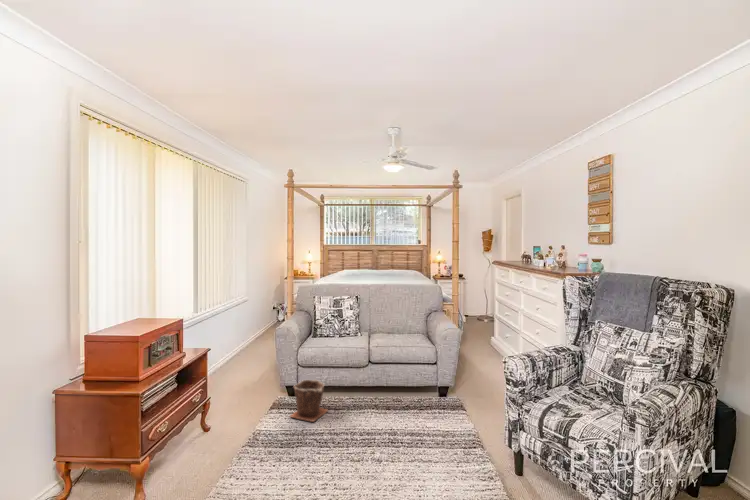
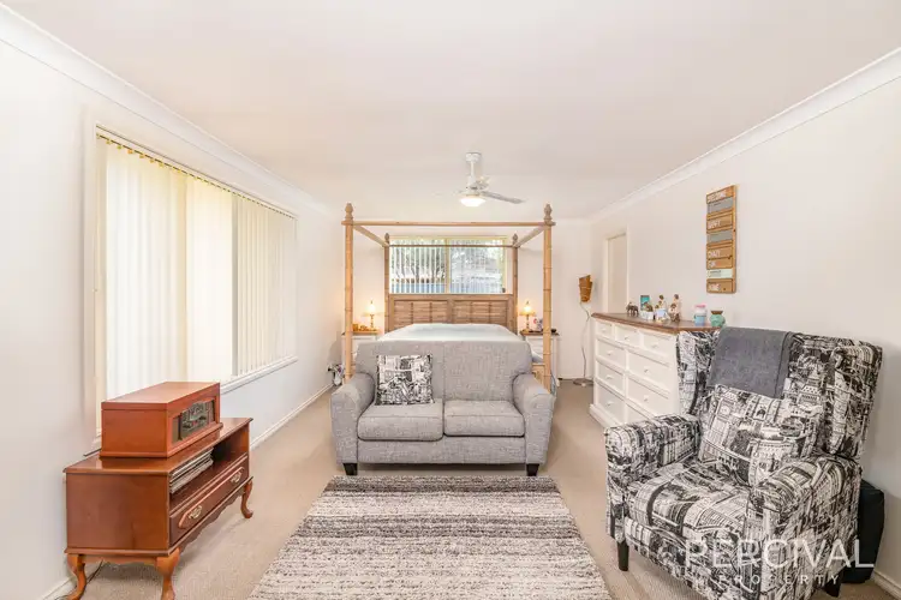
- plant pot [289,379,330,423]
